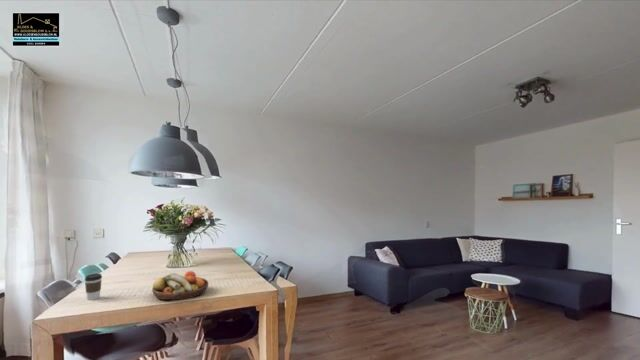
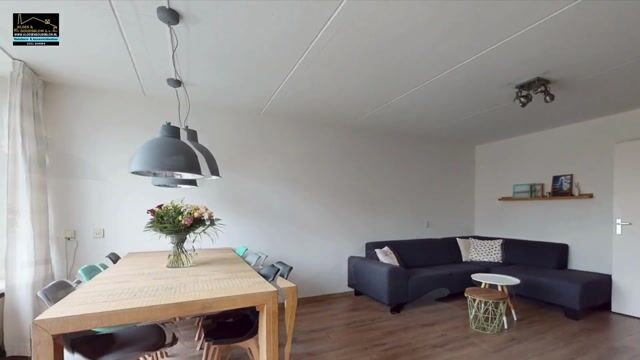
- coffee cup [84,273,103,301]
- fruit bowl [151,270,209,301]
